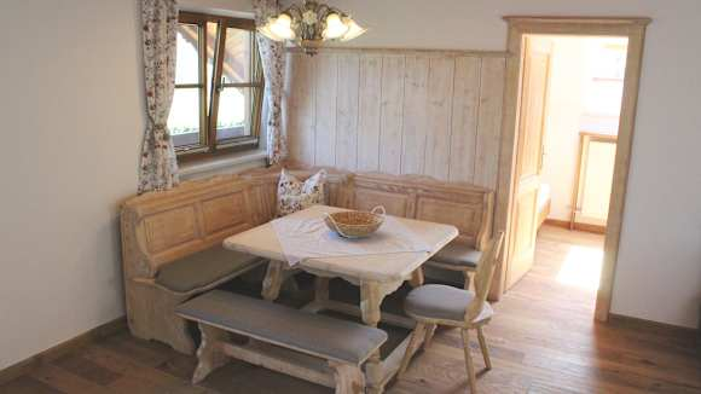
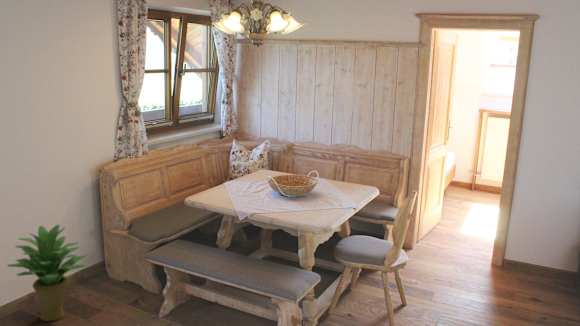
+ potted plant [7,224,88,322]
